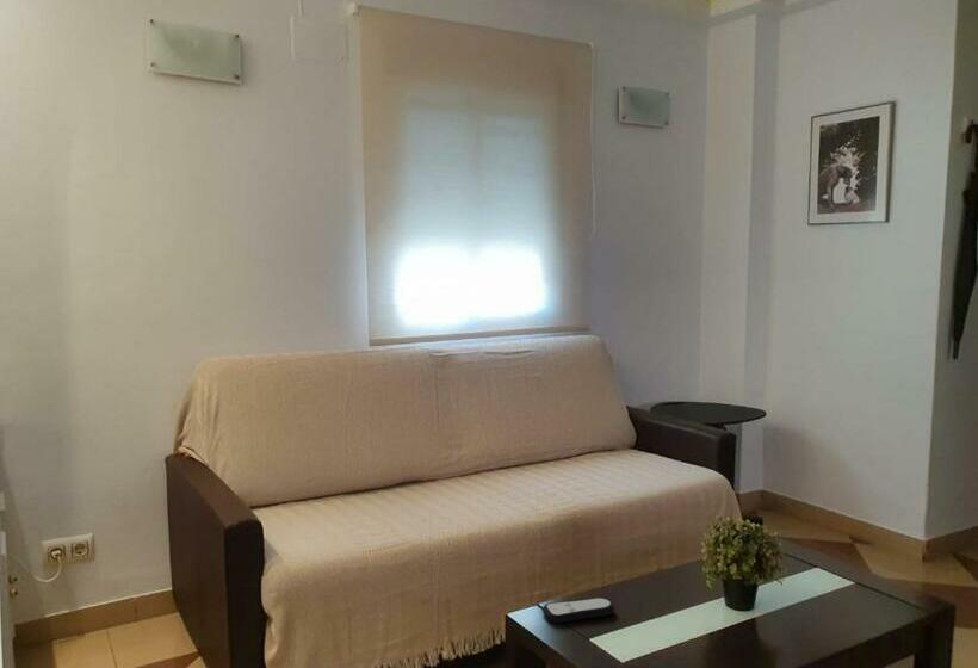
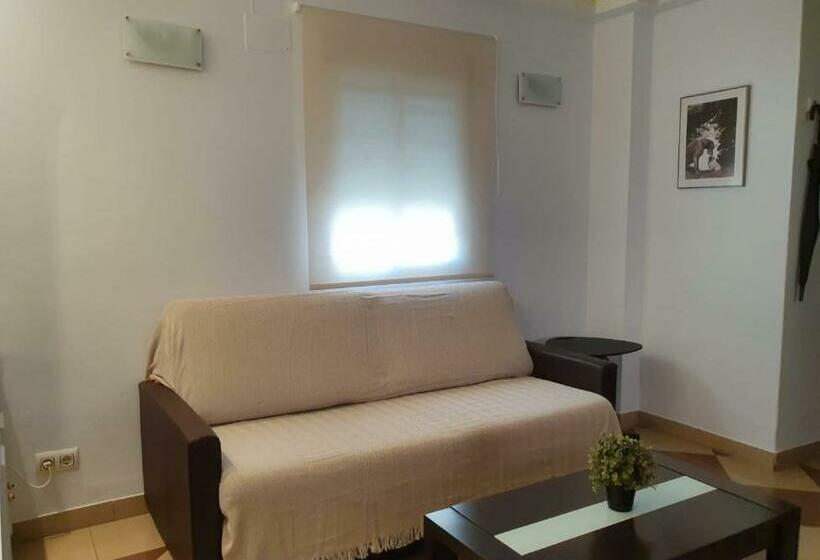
- remote control [541,596,615,624]
